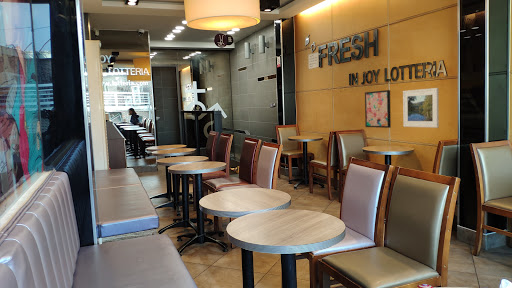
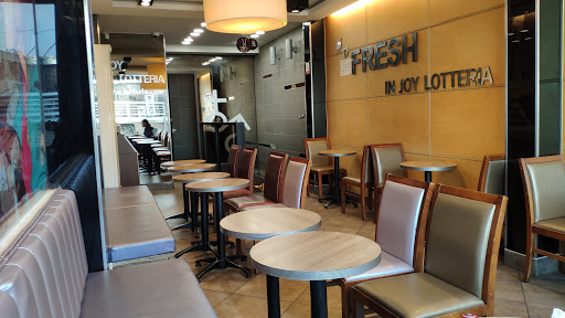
- wall art [364,89,392,129]
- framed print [402,87,440,129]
